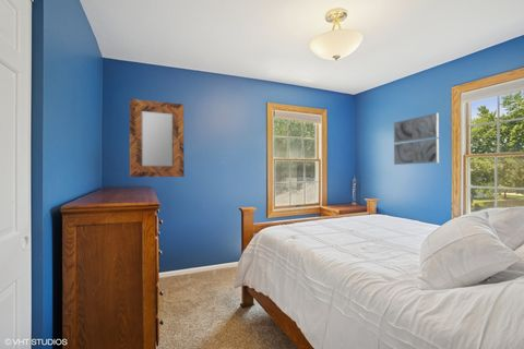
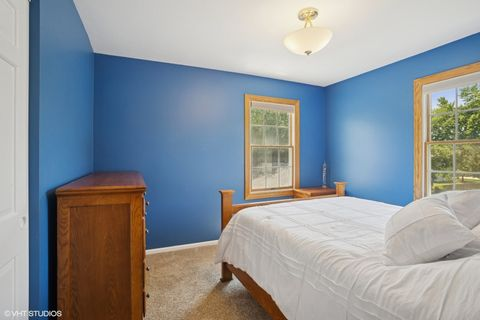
- wall art [393,112,440,166]
- home mirror [129,98,186,178]
